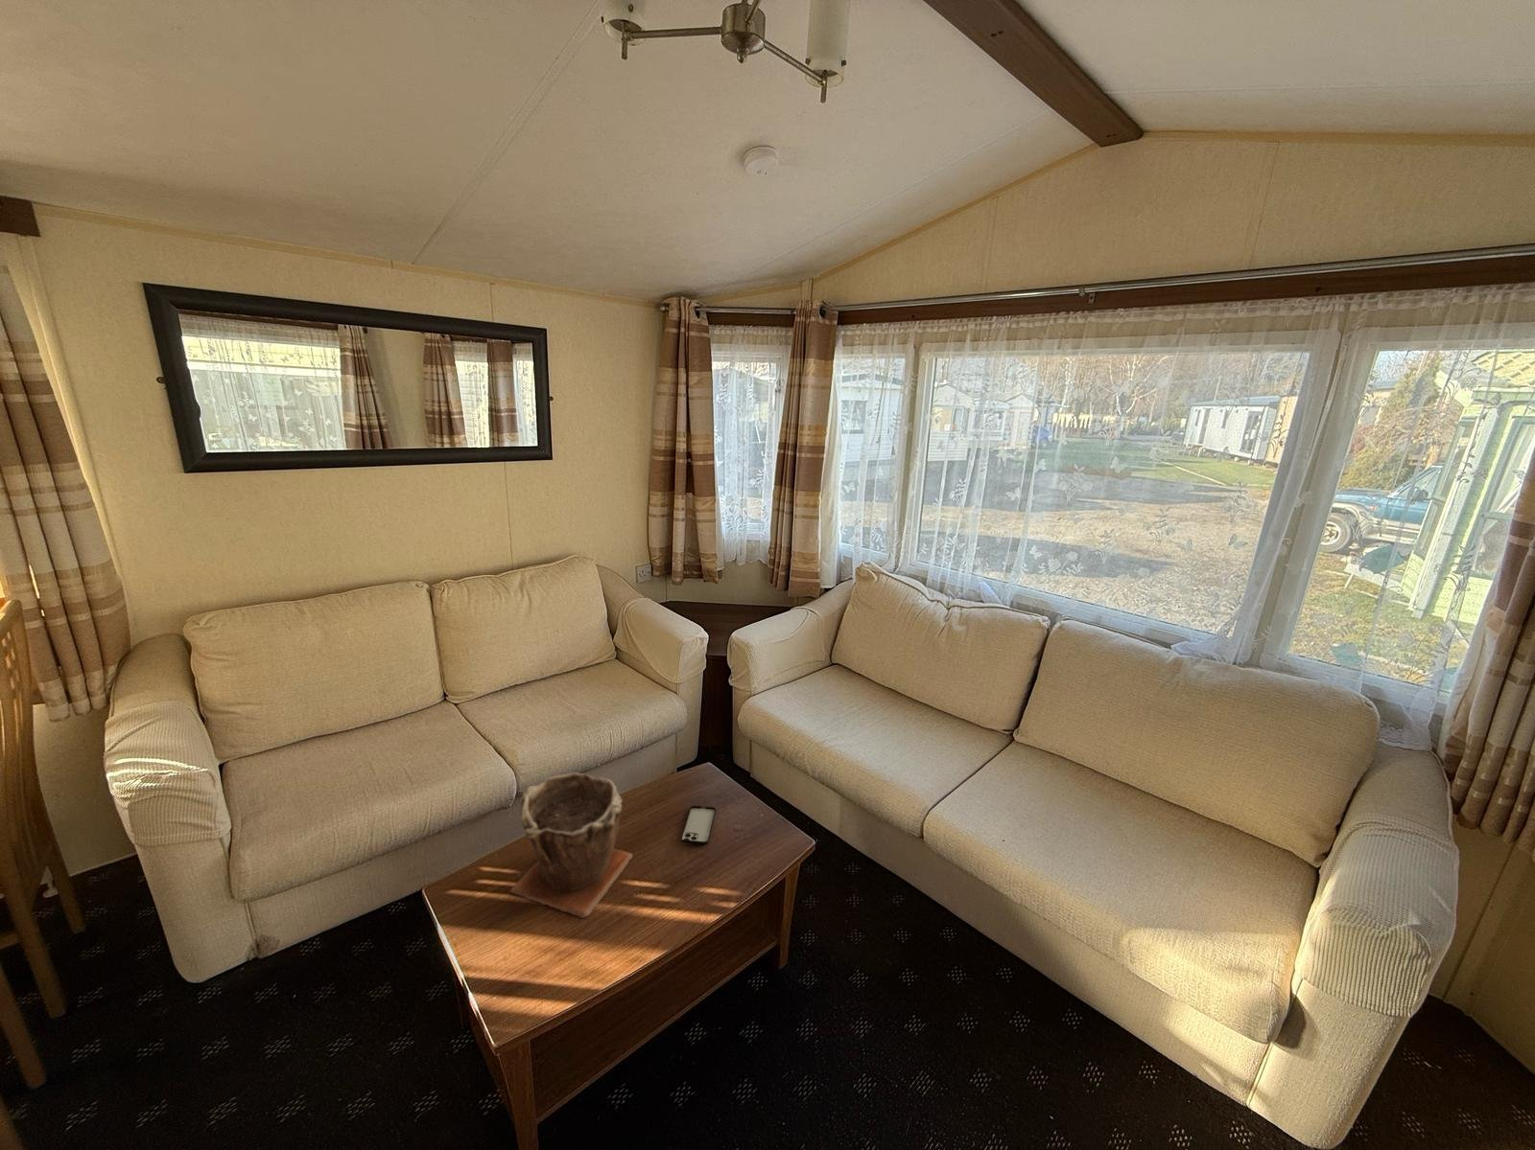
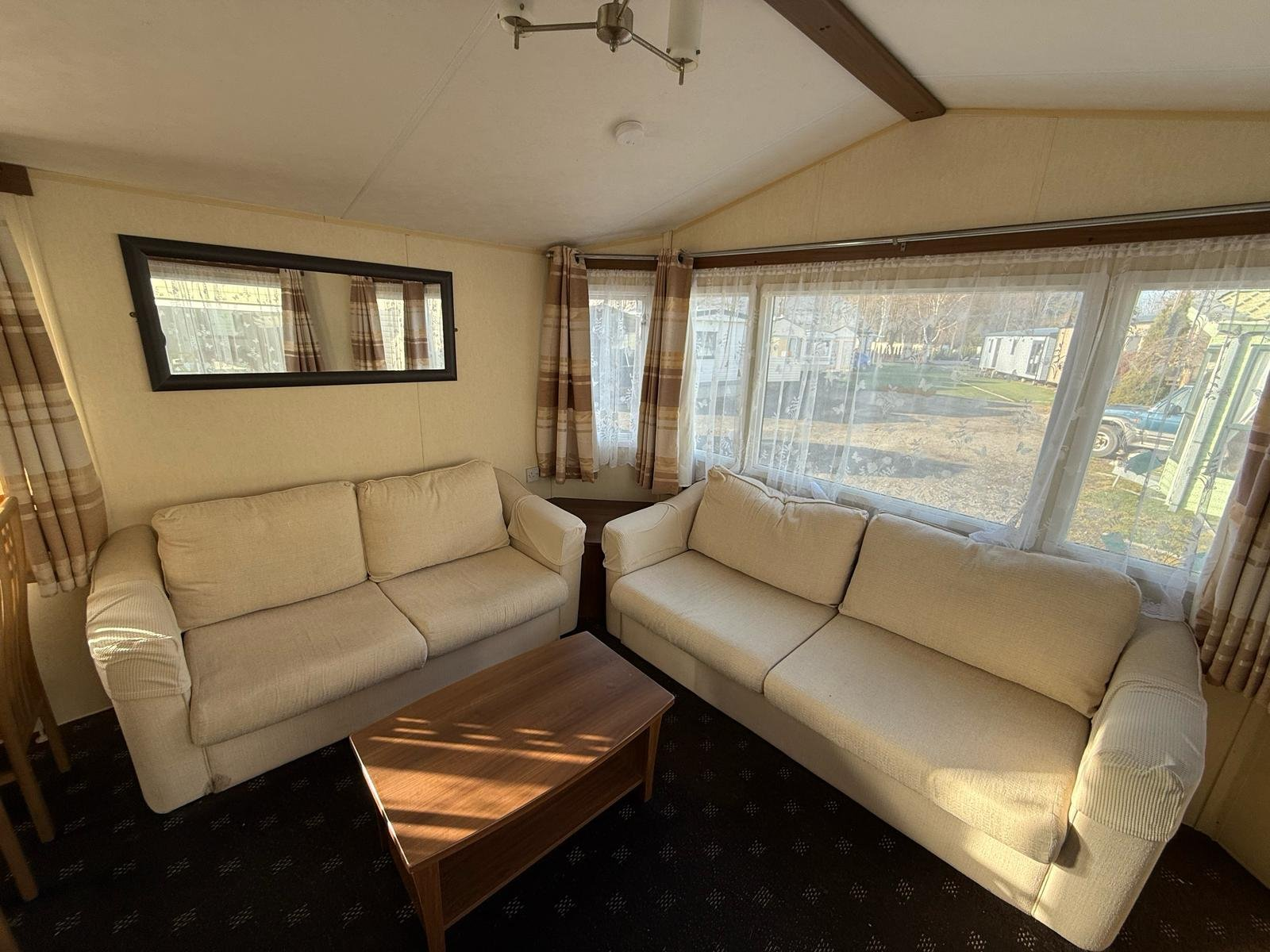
- plant pot [509,772,633,919]
- smartphone [680,805,717,846]
